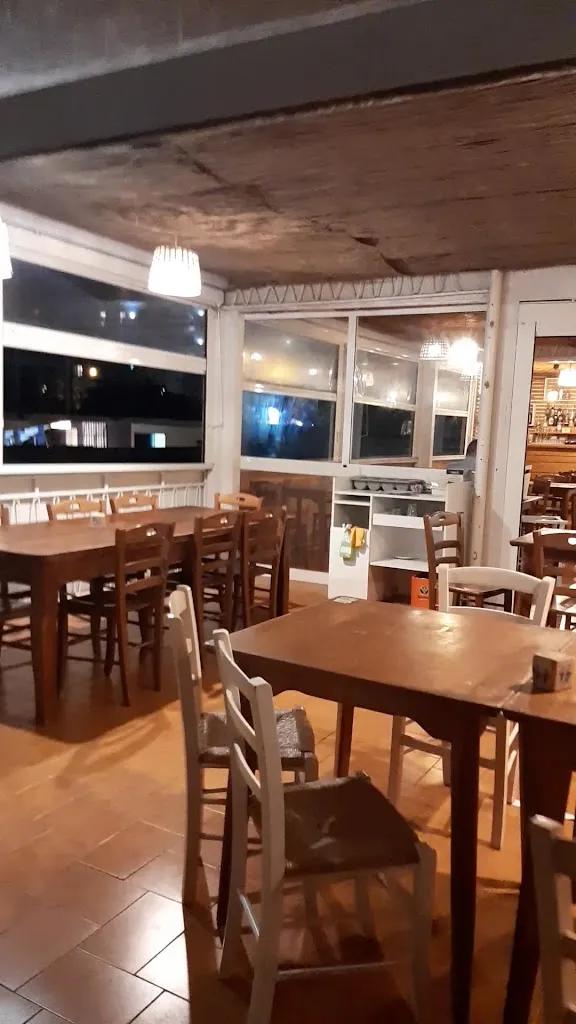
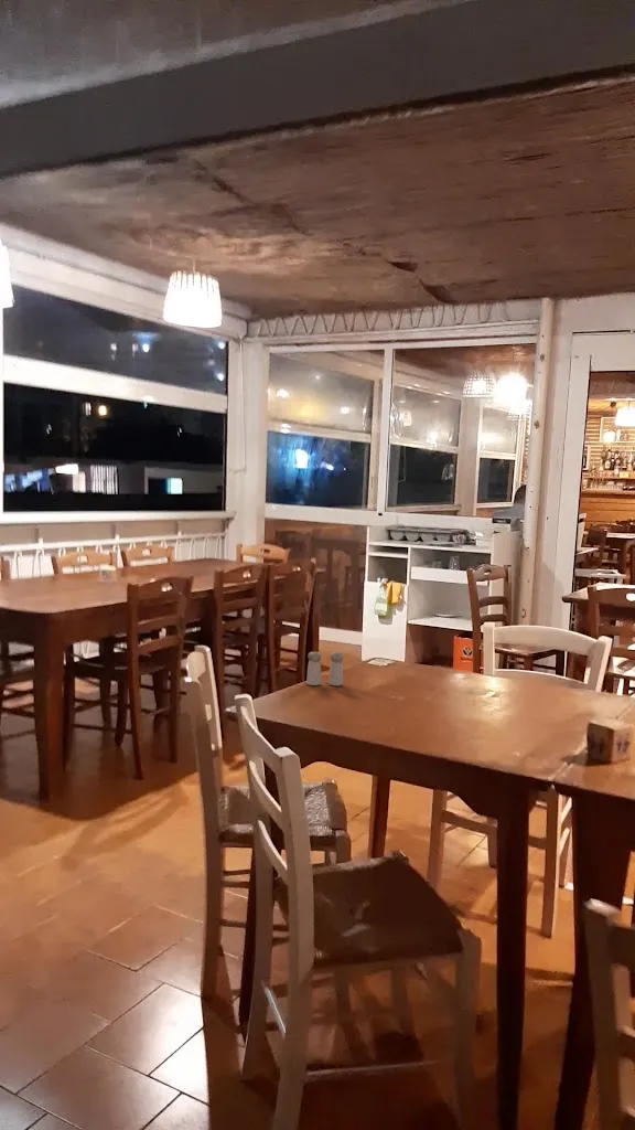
+ salt and pepper shaker [305,651,345,686]
